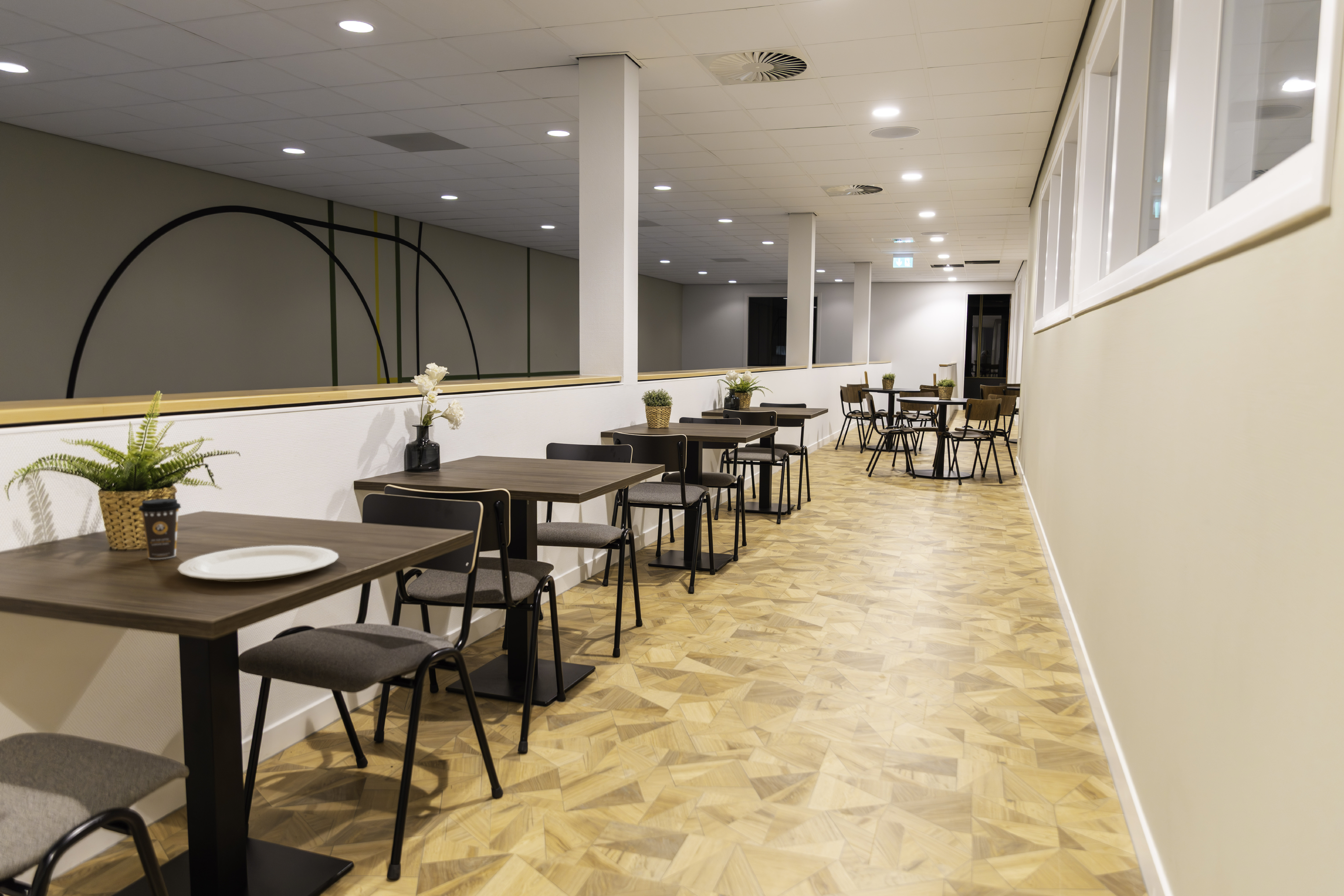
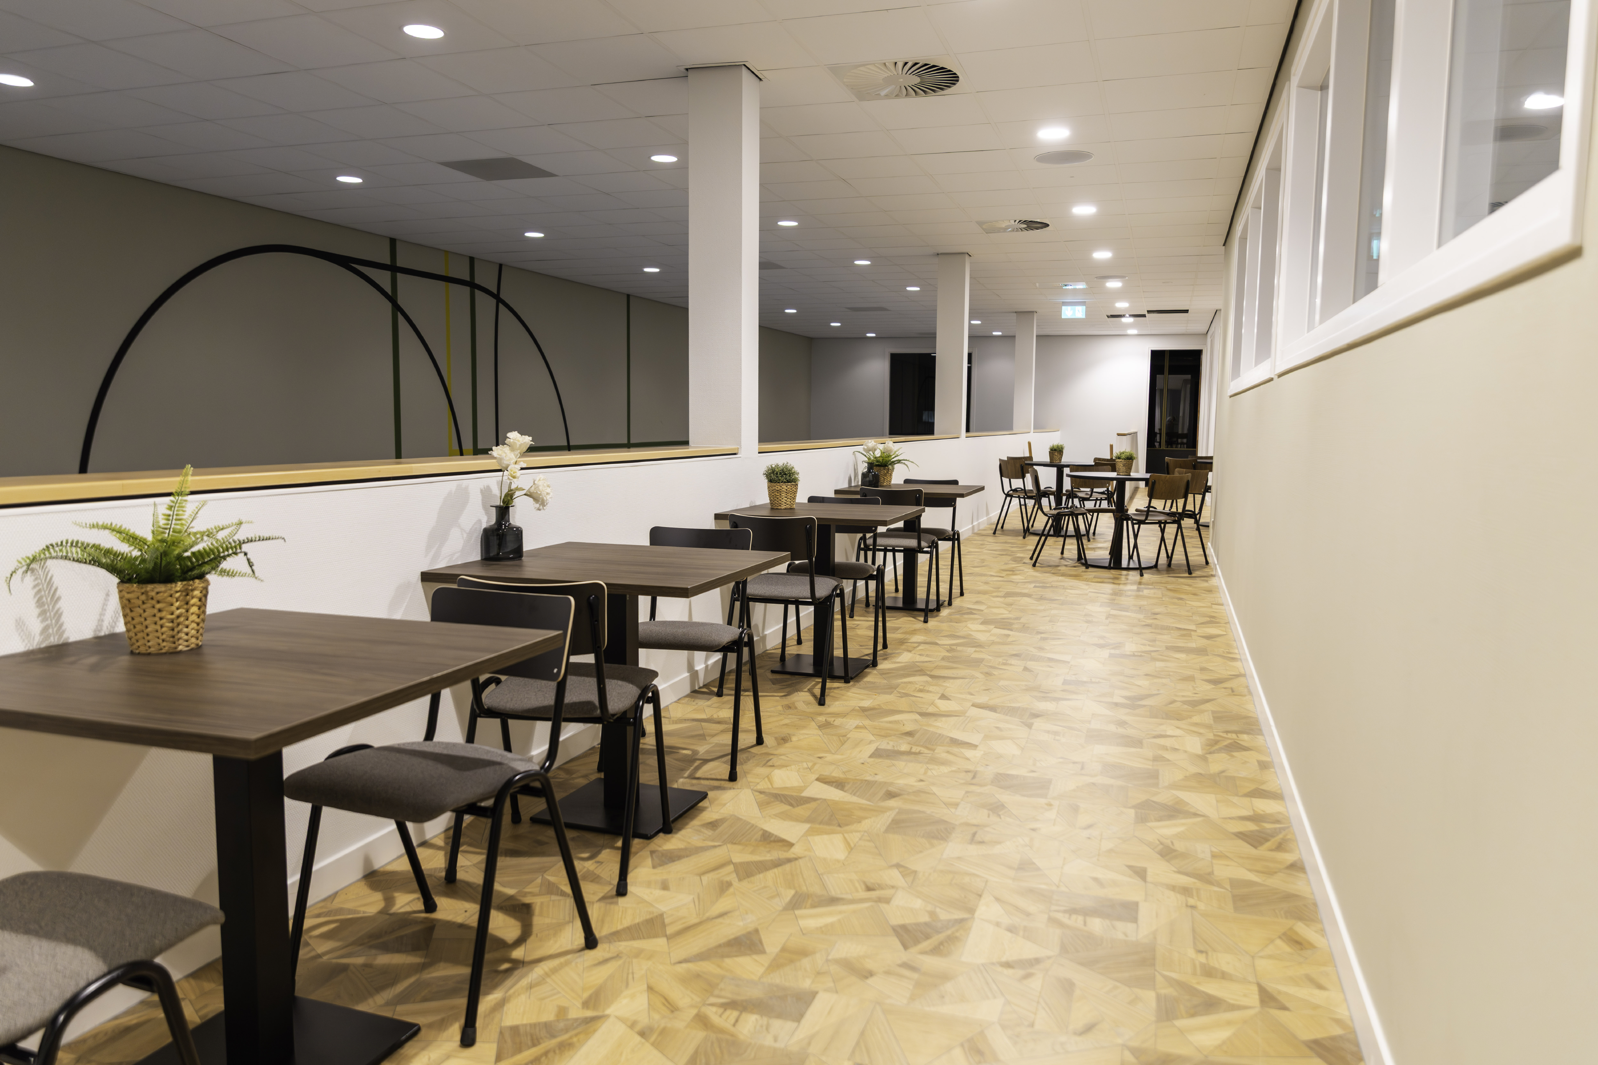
- plate [177,545,339,582]
- coffee cup [138,498,181,560]
